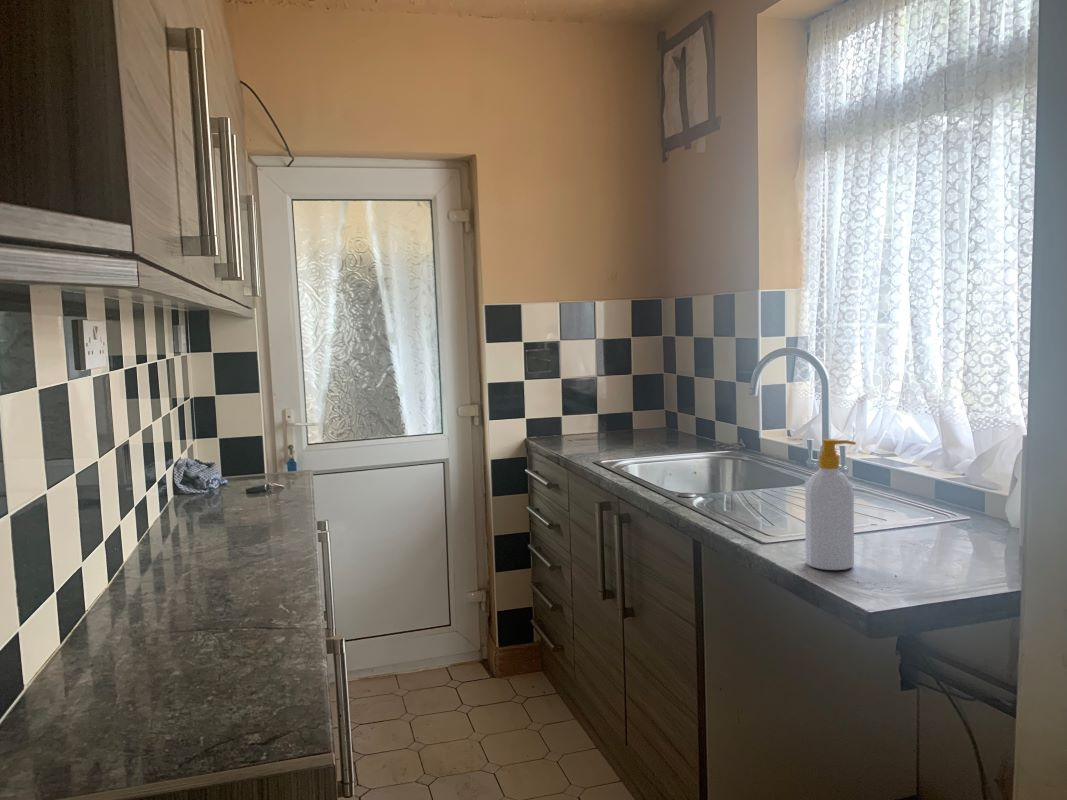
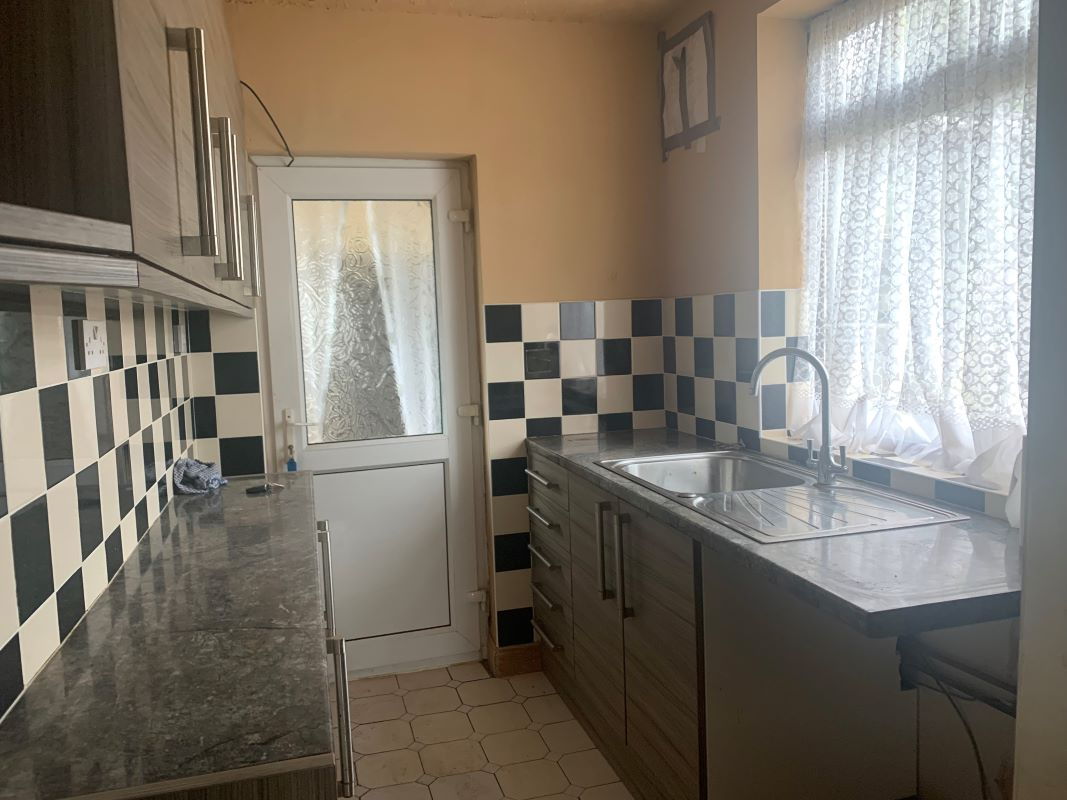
- soap bottle [804,438,857,571]
